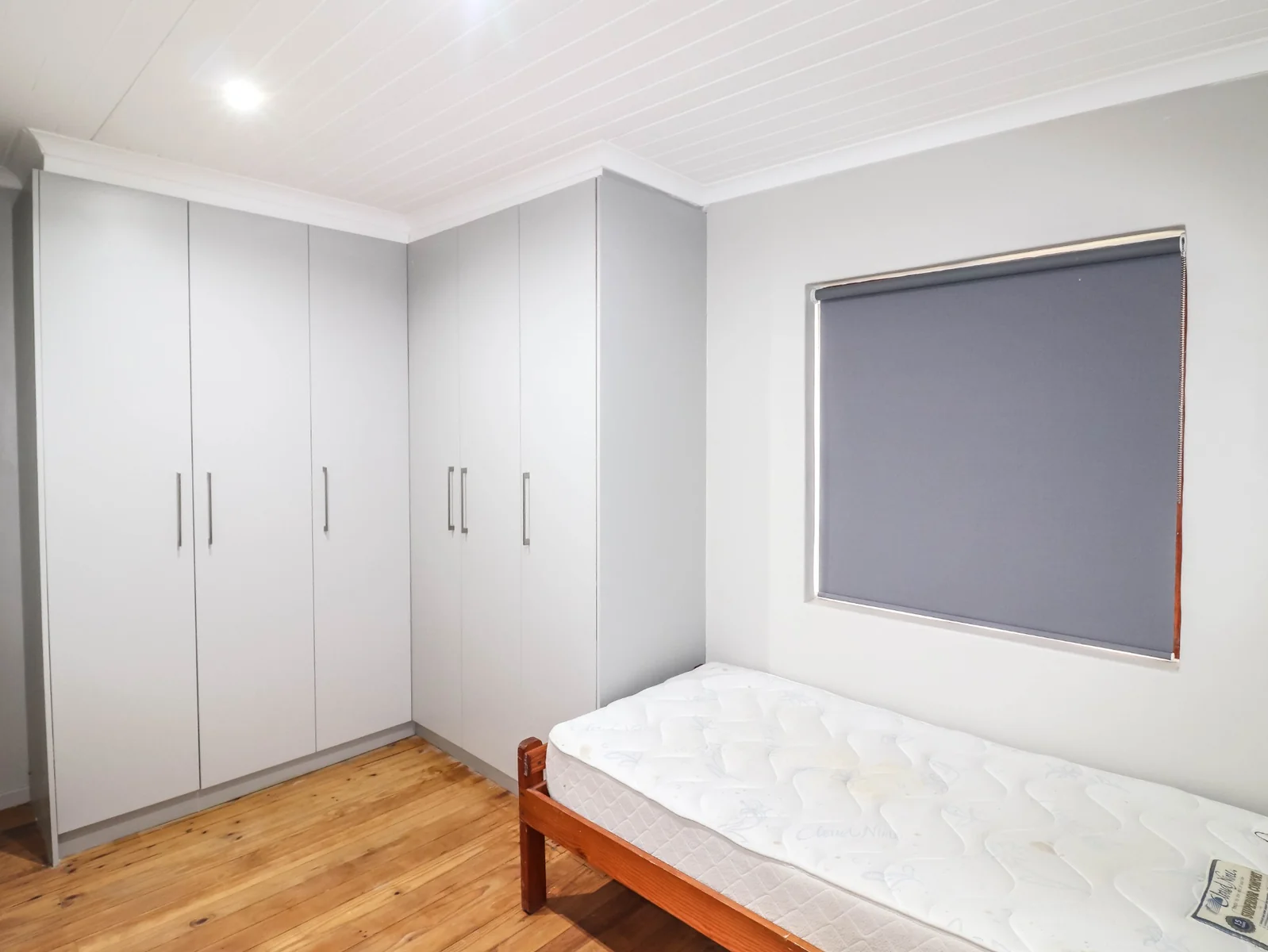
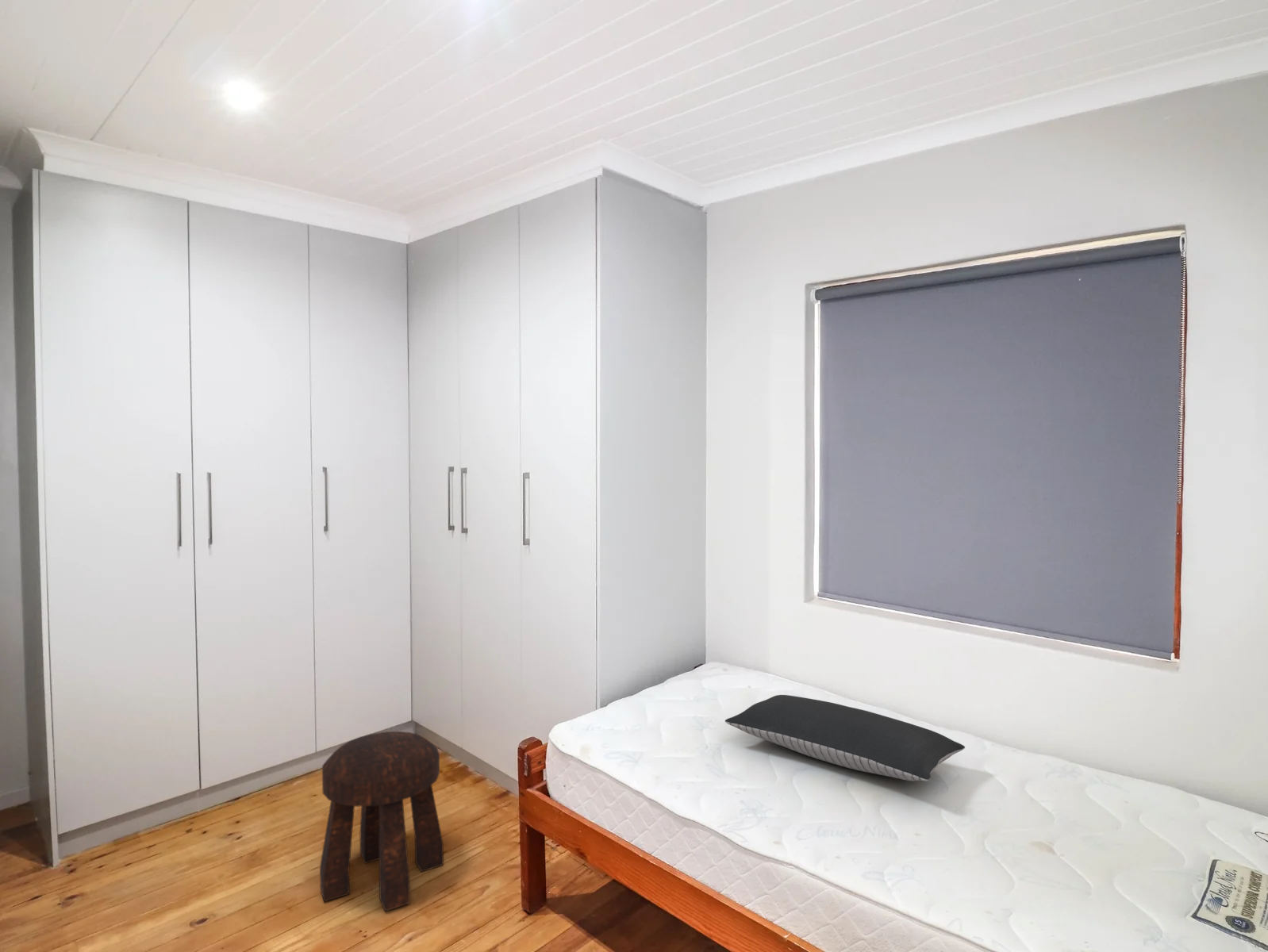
+ pillow [724,694,966,782]
+ stool [319,731,444,912]
